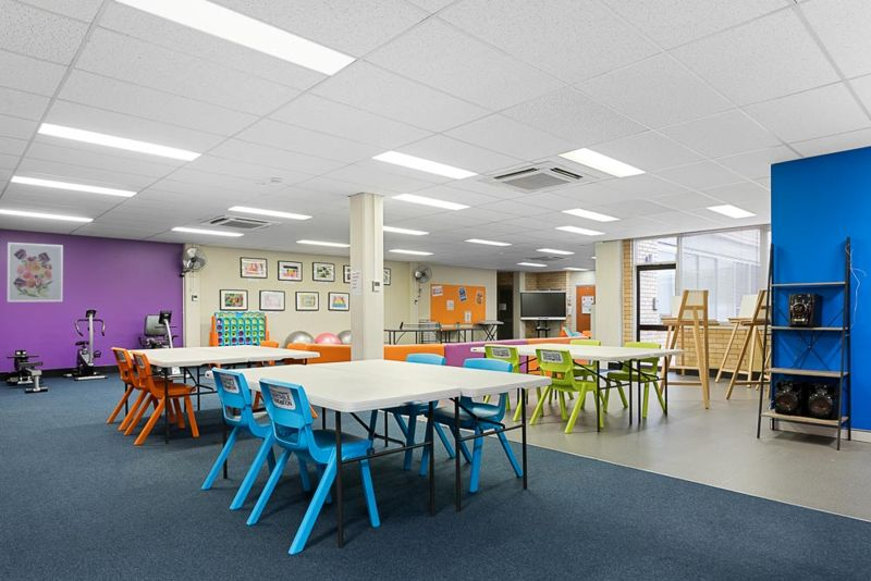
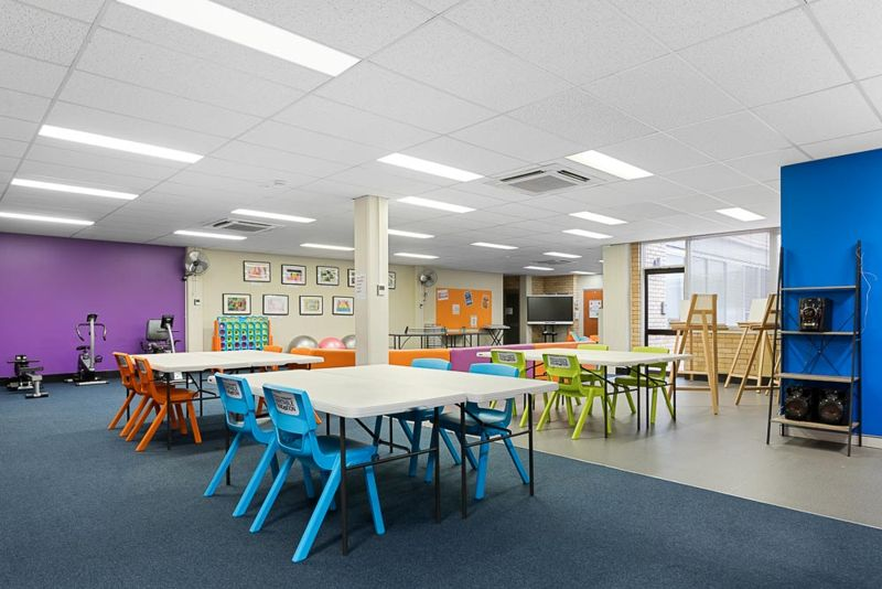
- wall art [7,242,64,304]
